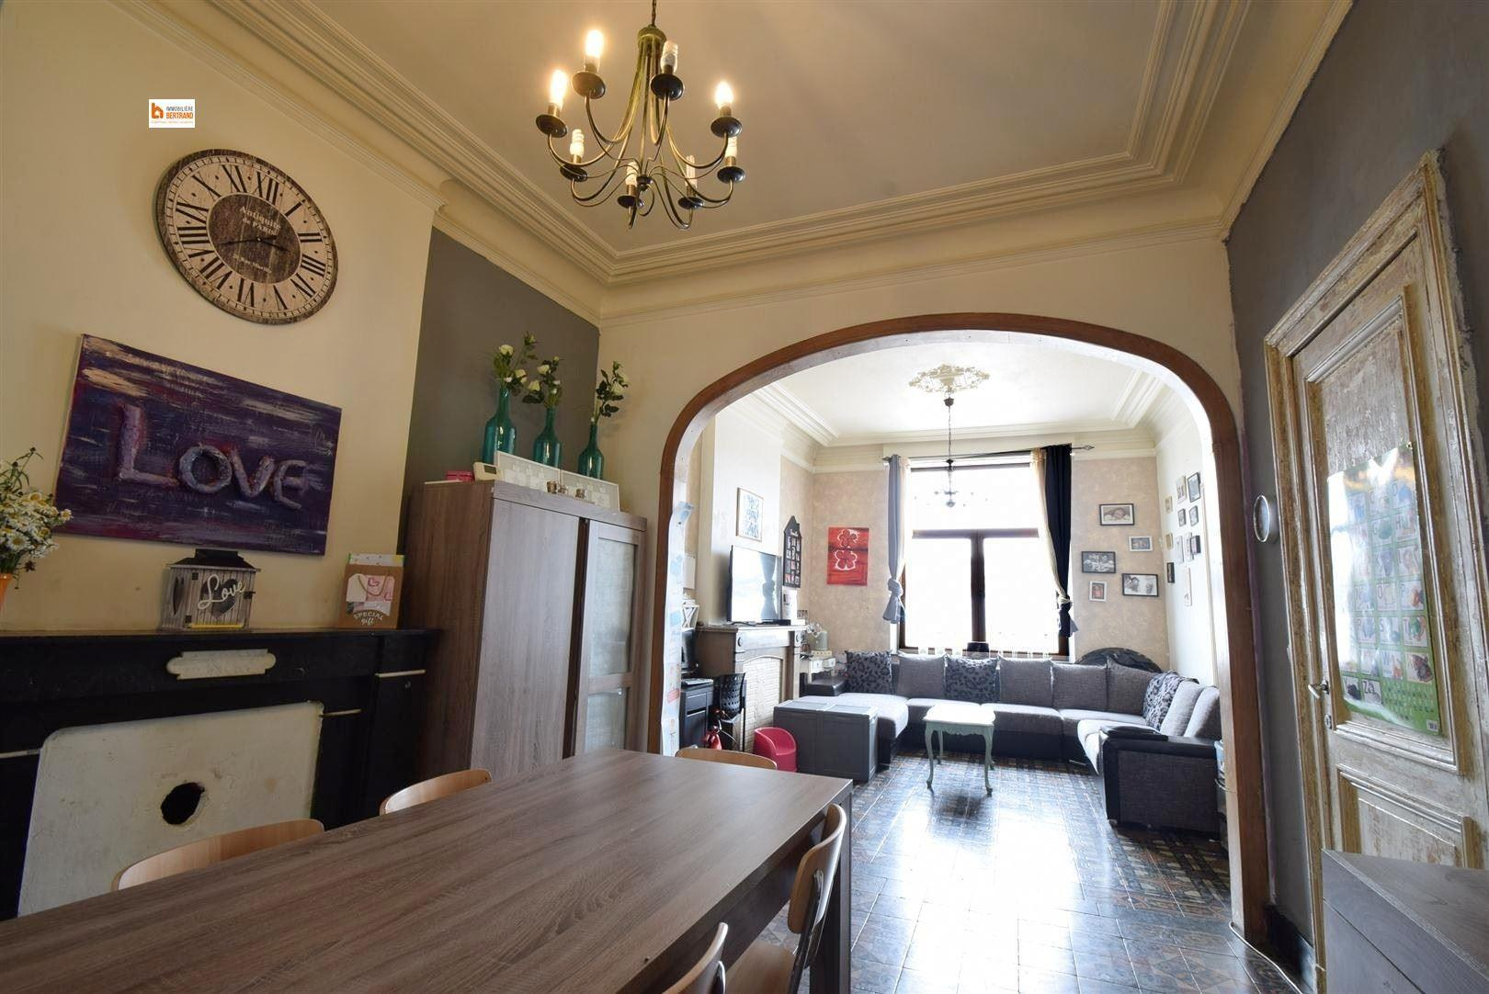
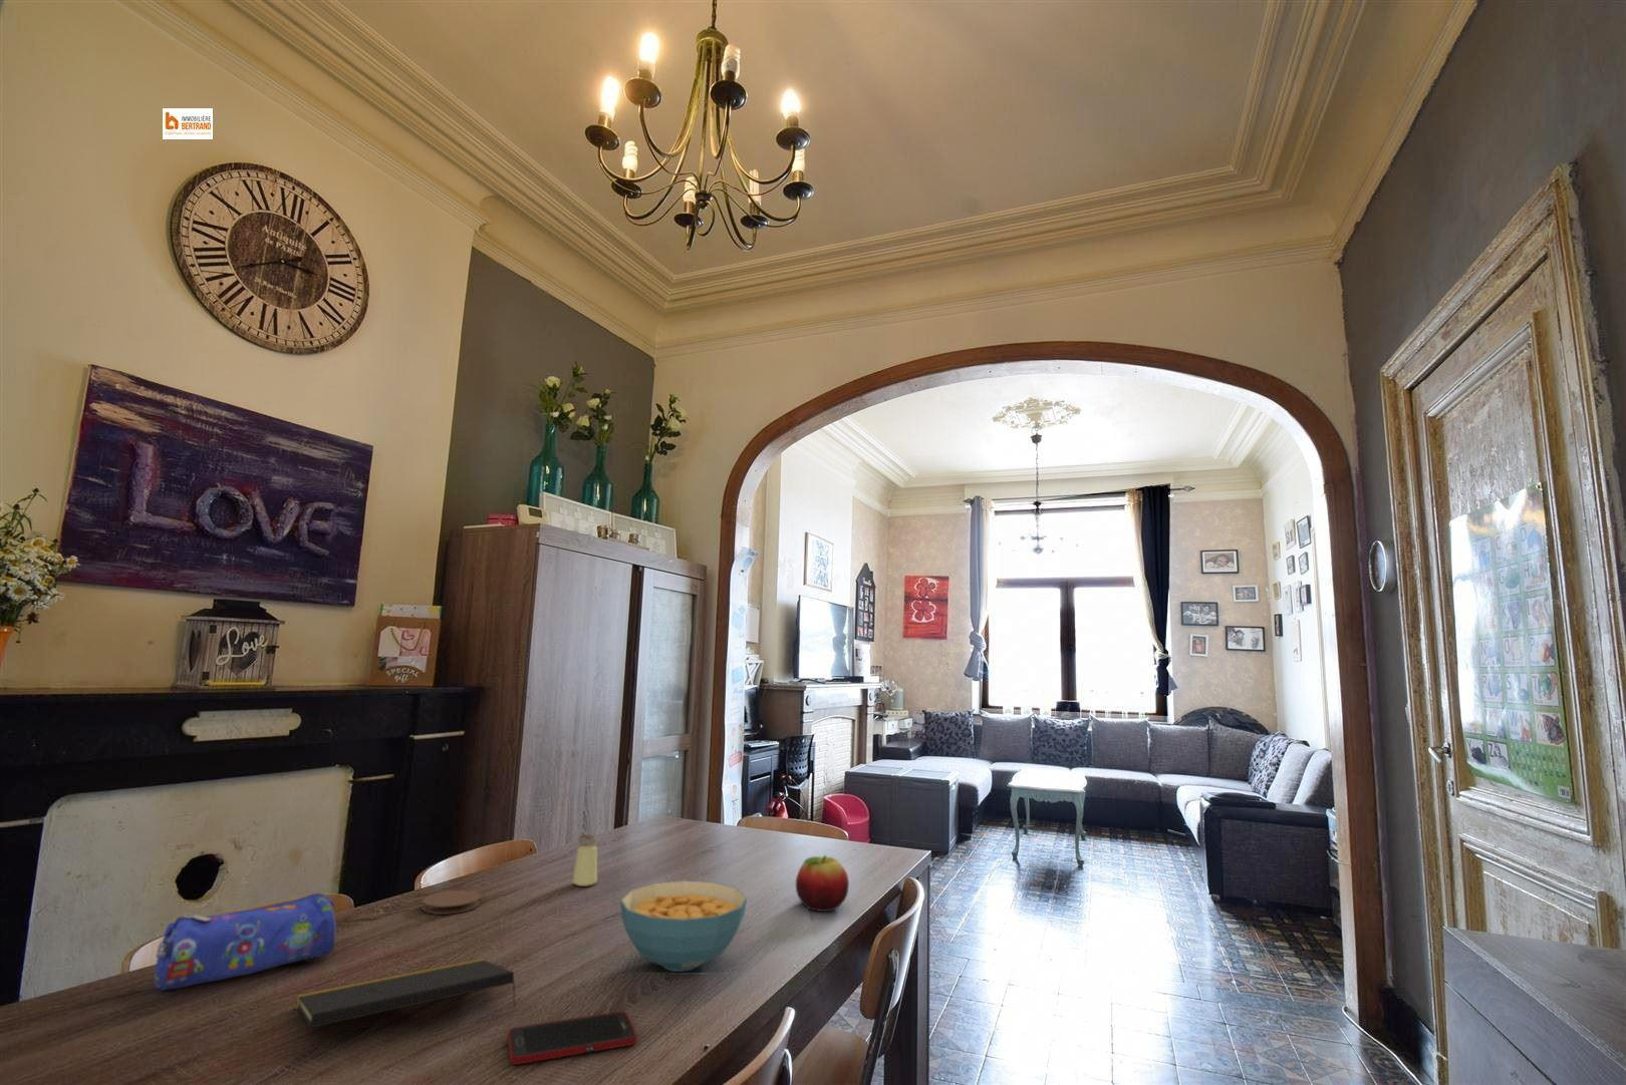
+ saltshaker [572,833,599,888]
+ cereal bowl [619,879,748,972]
+ pencil case [154,892,337,992]
+ cell phone [506,1011,637,1066]
+ notepad [296,958,517,1029]
+ fruit [795,855,851,913]
+ coaster [422,890,482,915]
